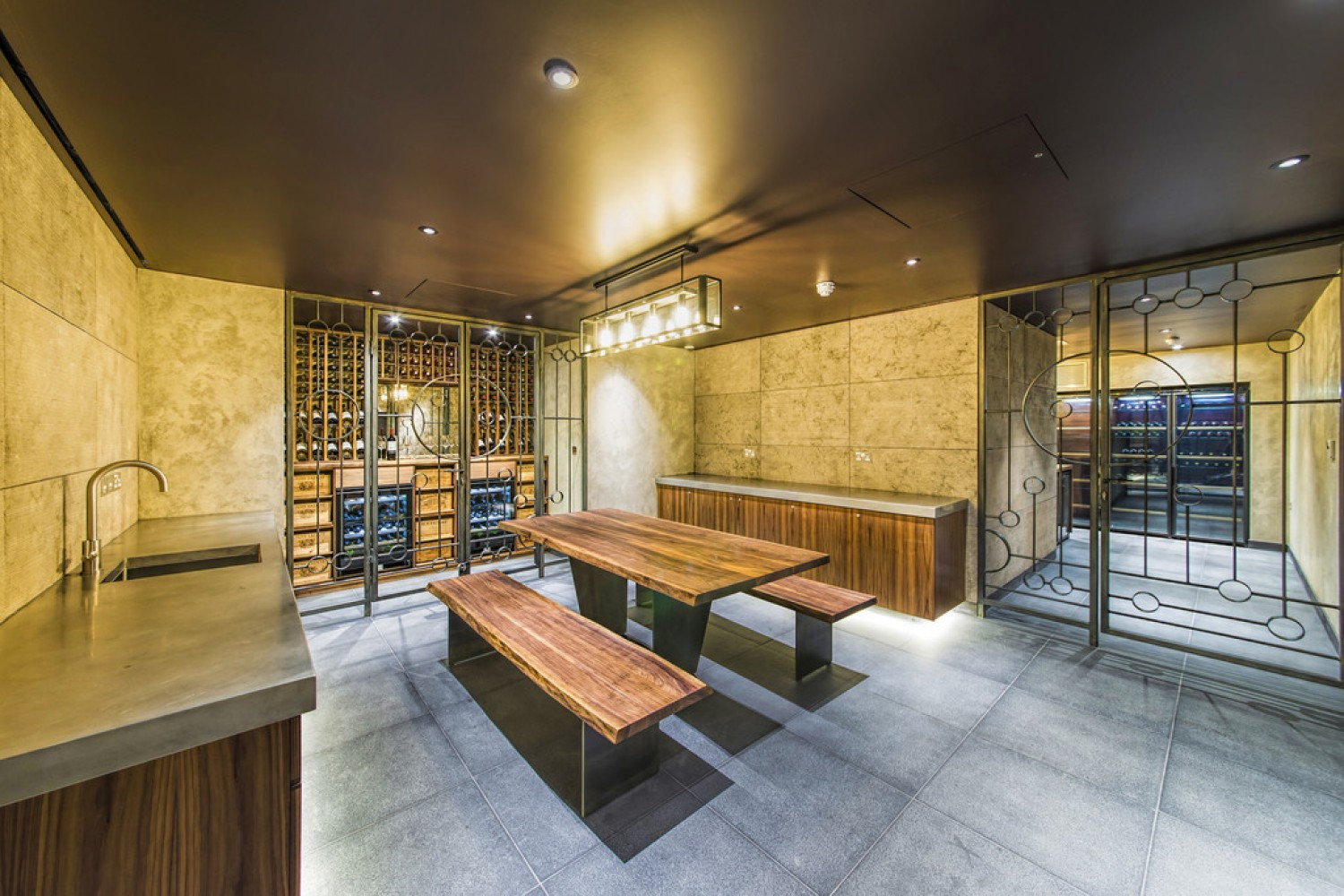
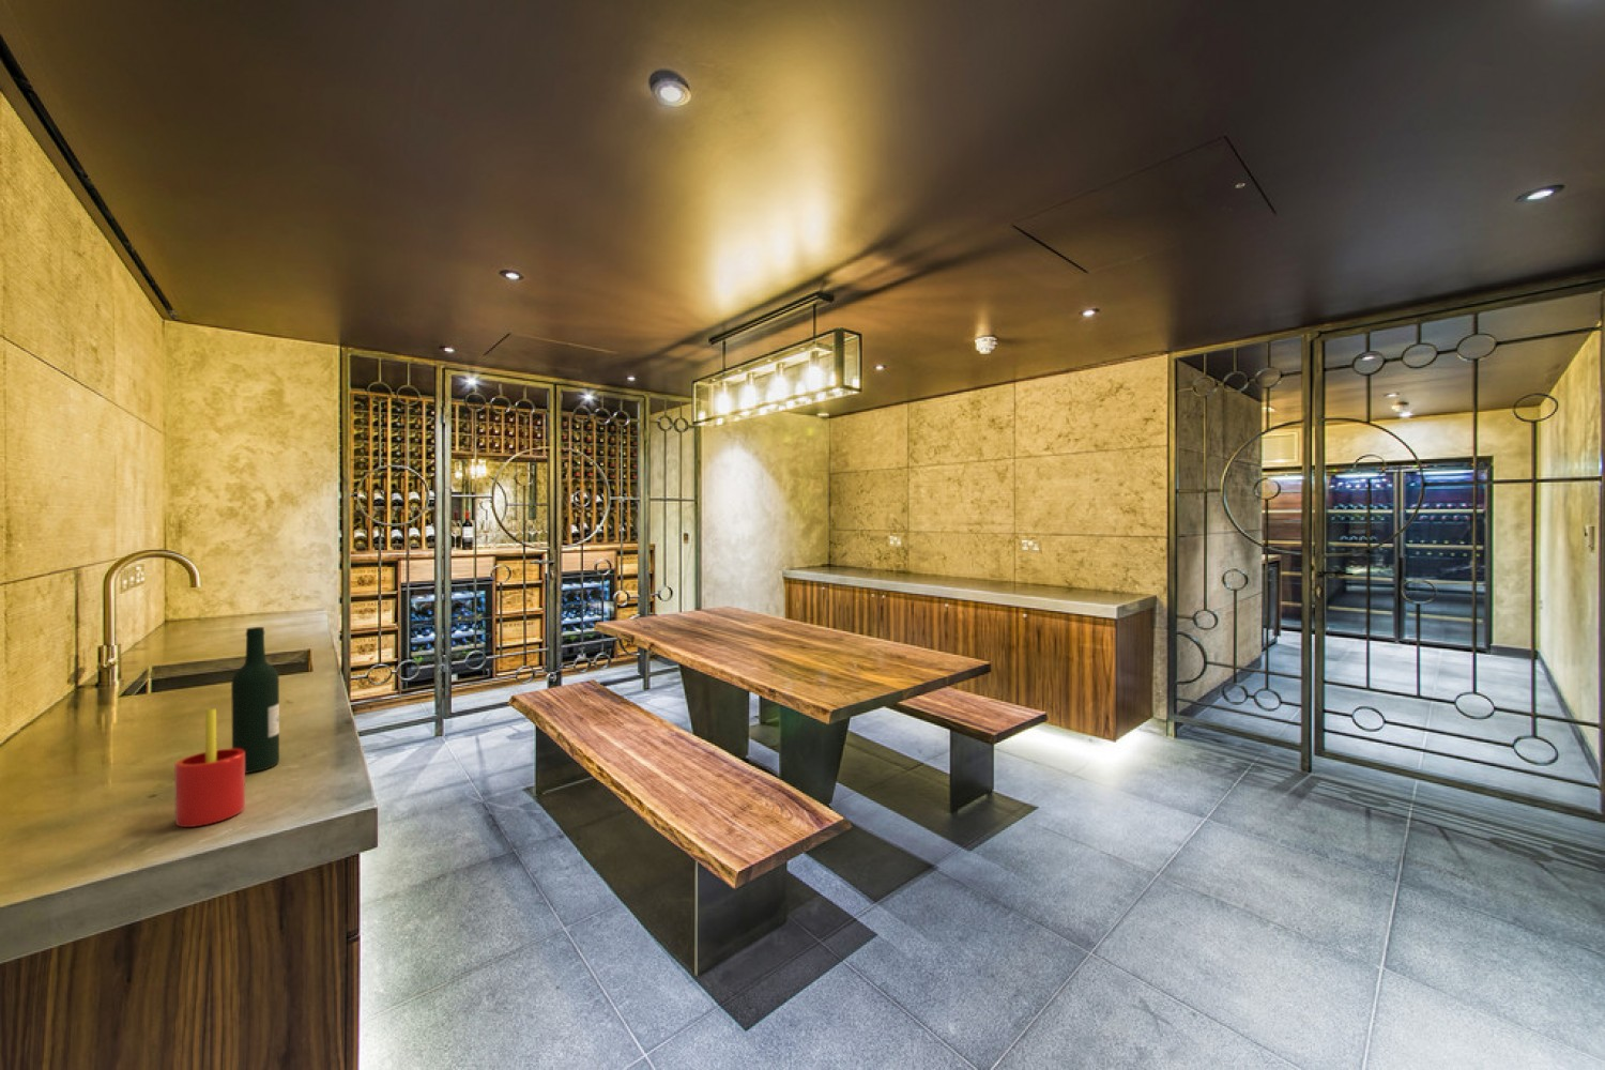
+ wine bottle [230,626,281,774]
+ straw [173,708,246,829]
